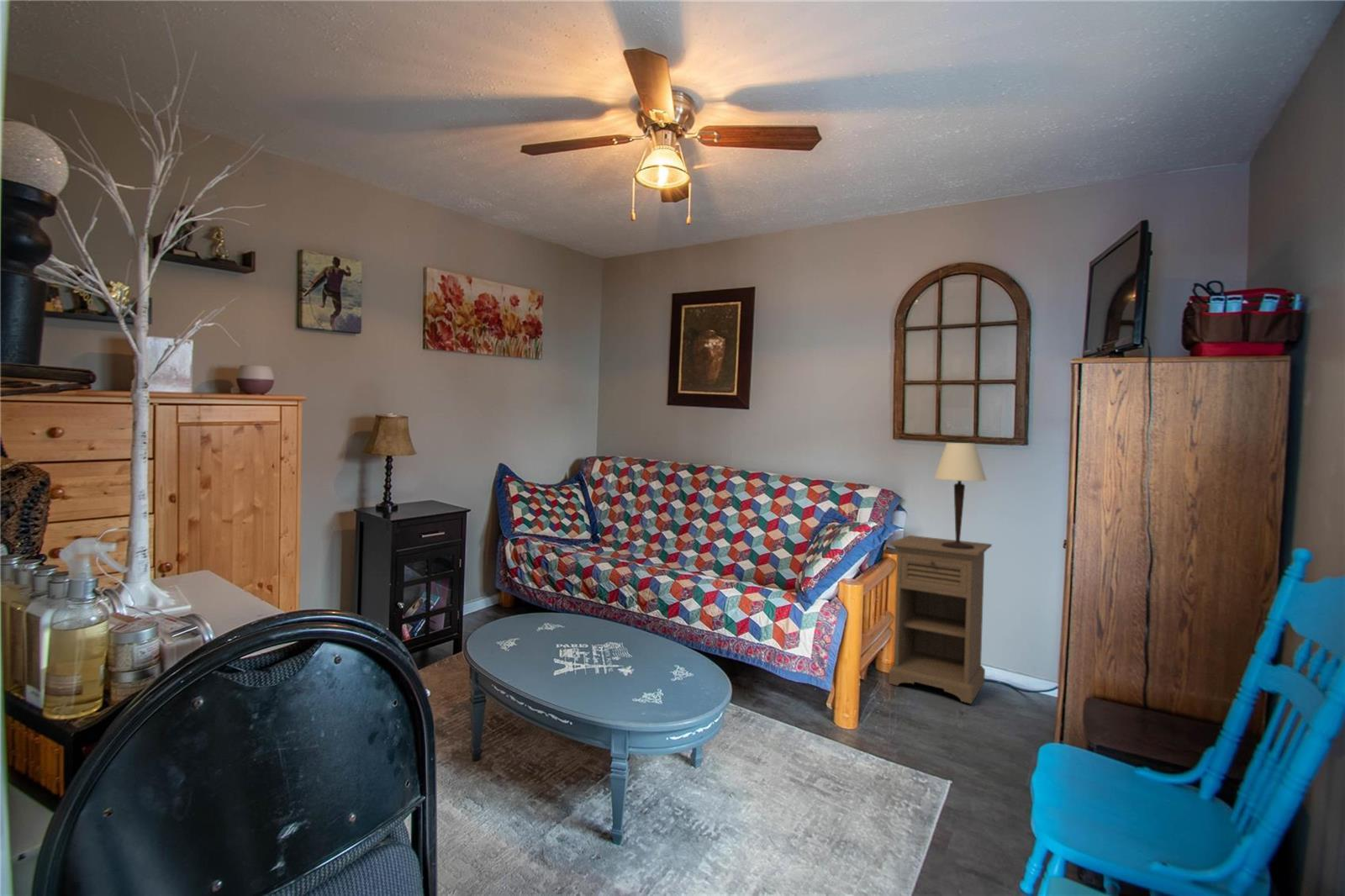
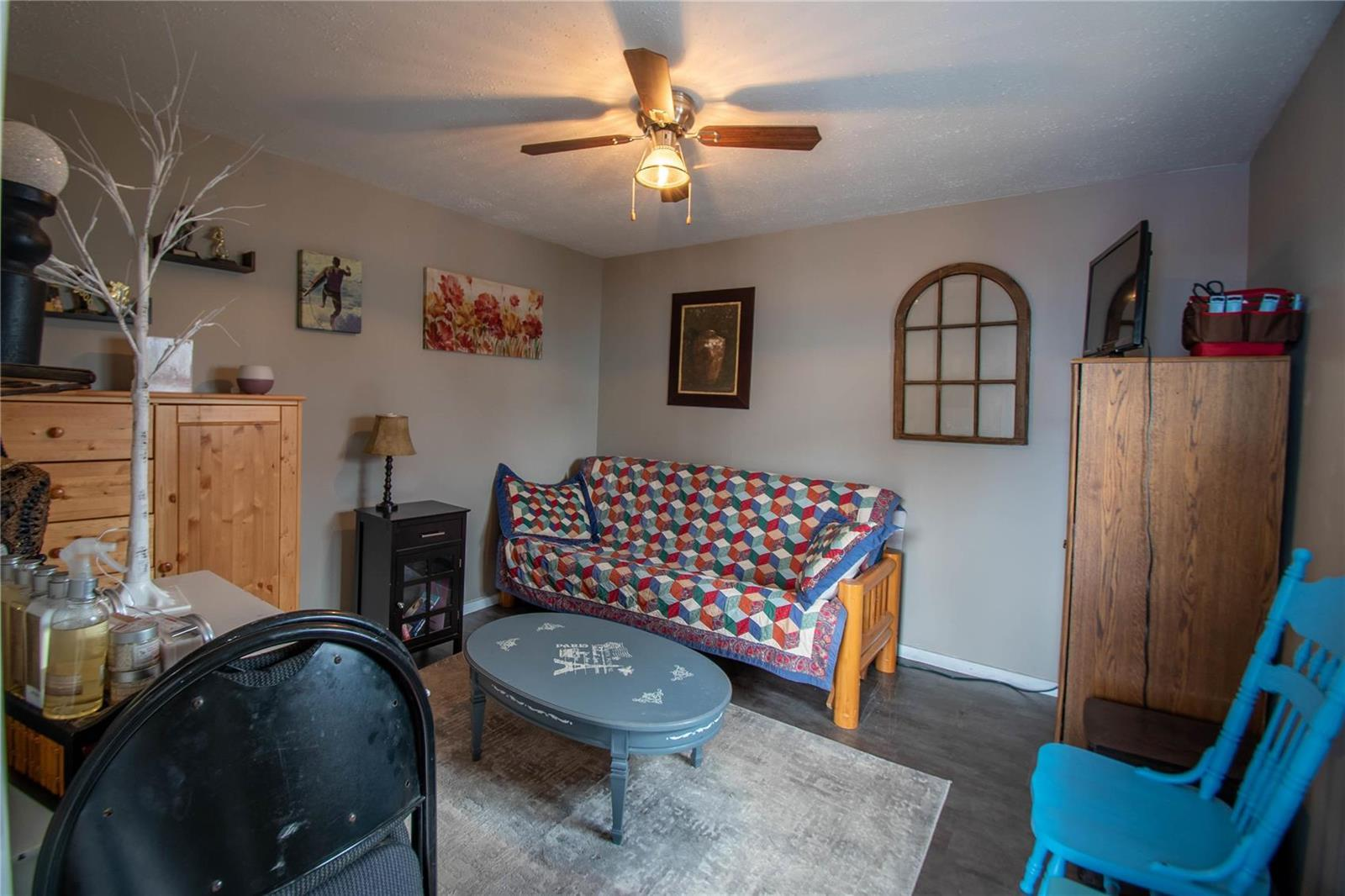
- nightstand [888,535,993,704]
- table lamp [933,442,988,549]
